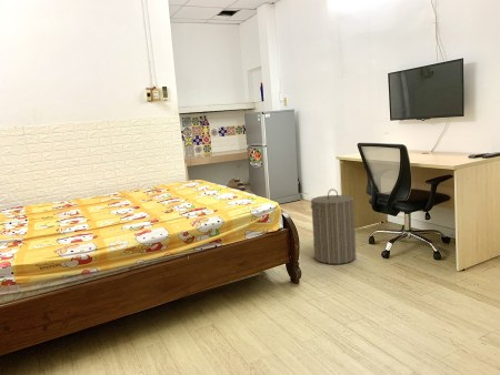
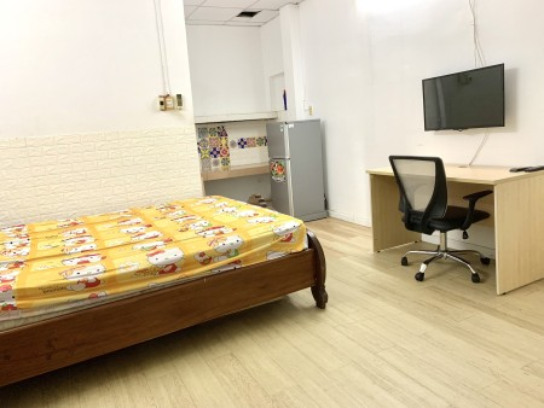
- laundry hamper [310,188,357,265]
